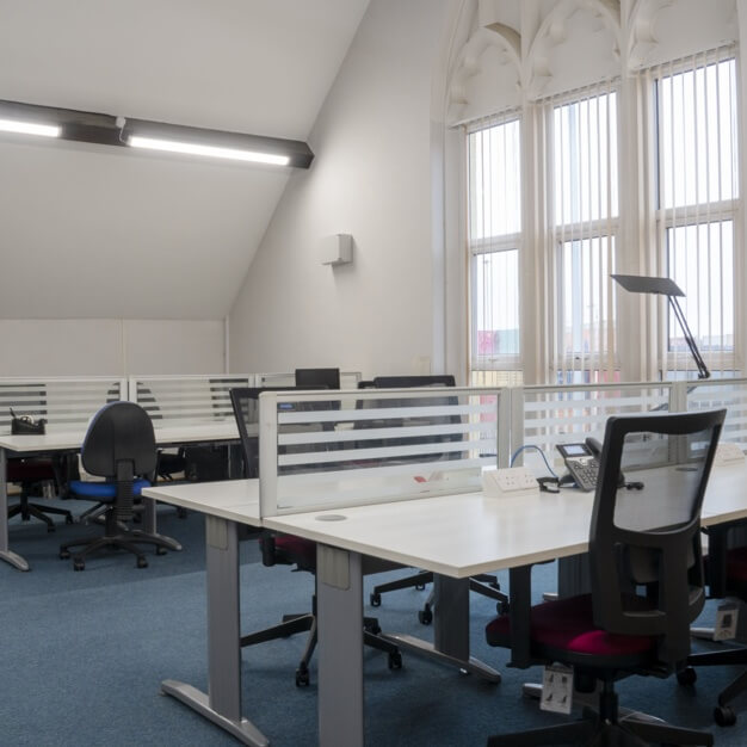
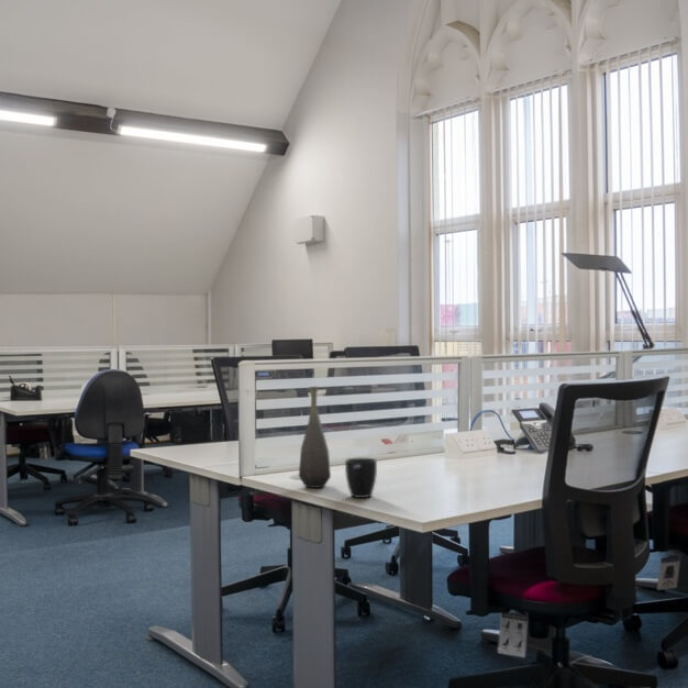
+ bottle [298,386,332,489]
+ mug [344,457,378,499]
